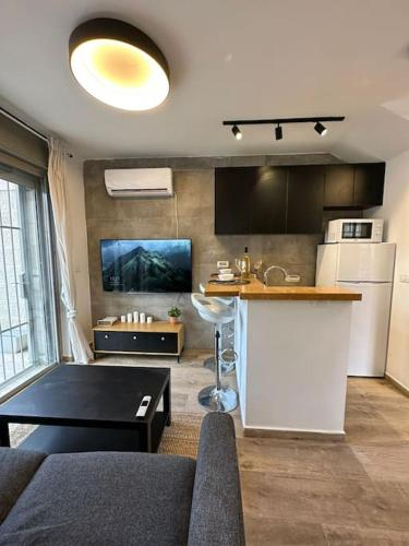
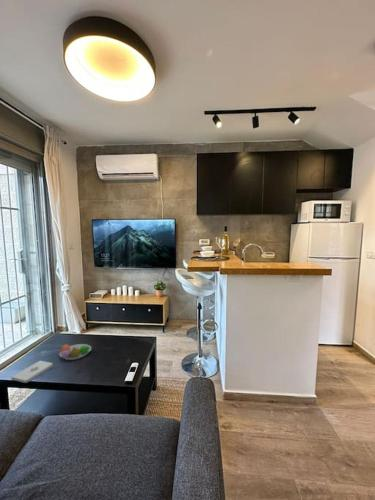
+ notepad [10,360,53,384]
+ fruit bowl [58,343,92,361]
